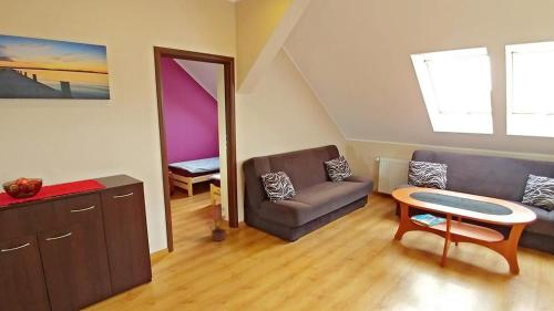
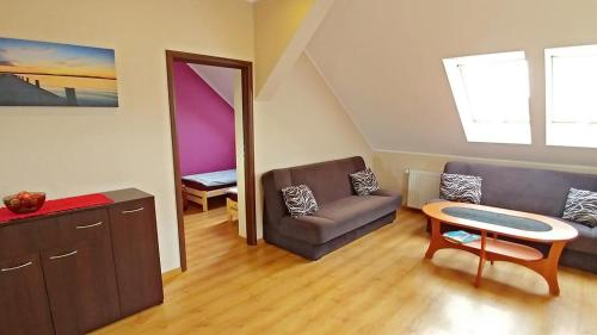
- potted plant [206,206,228,246]
